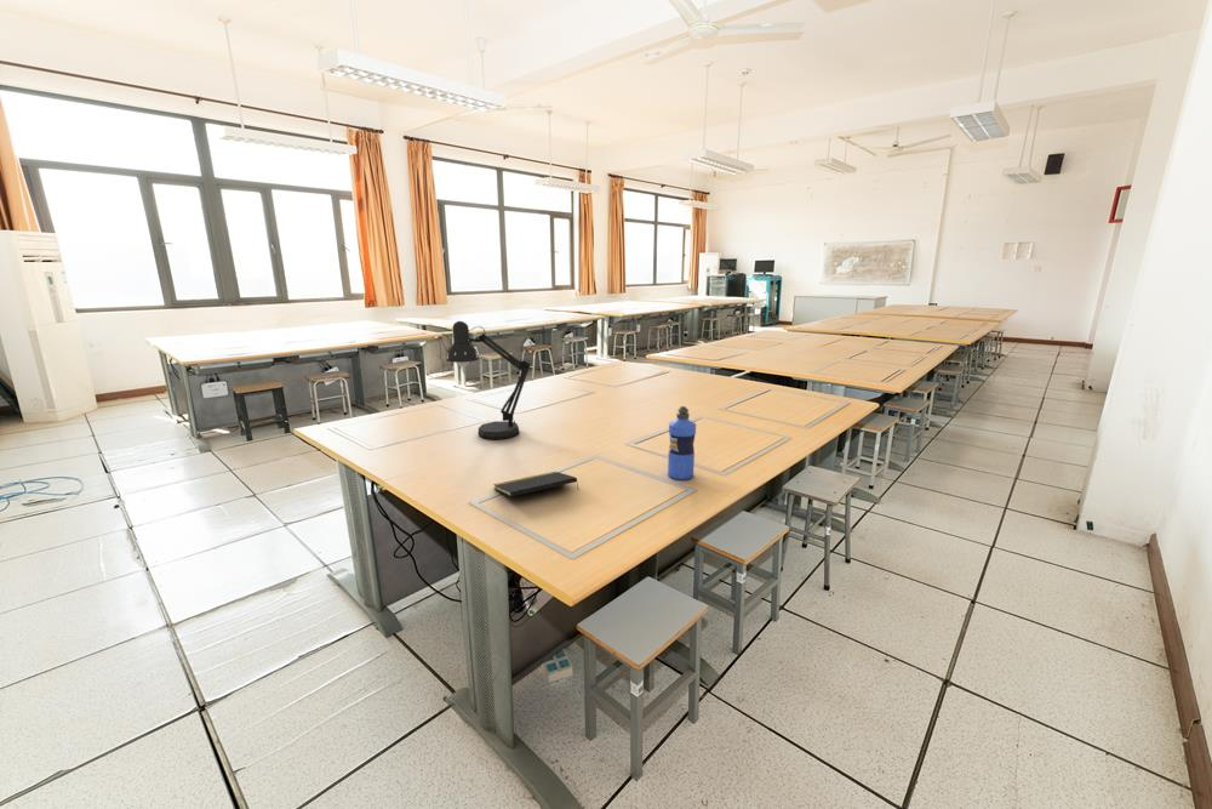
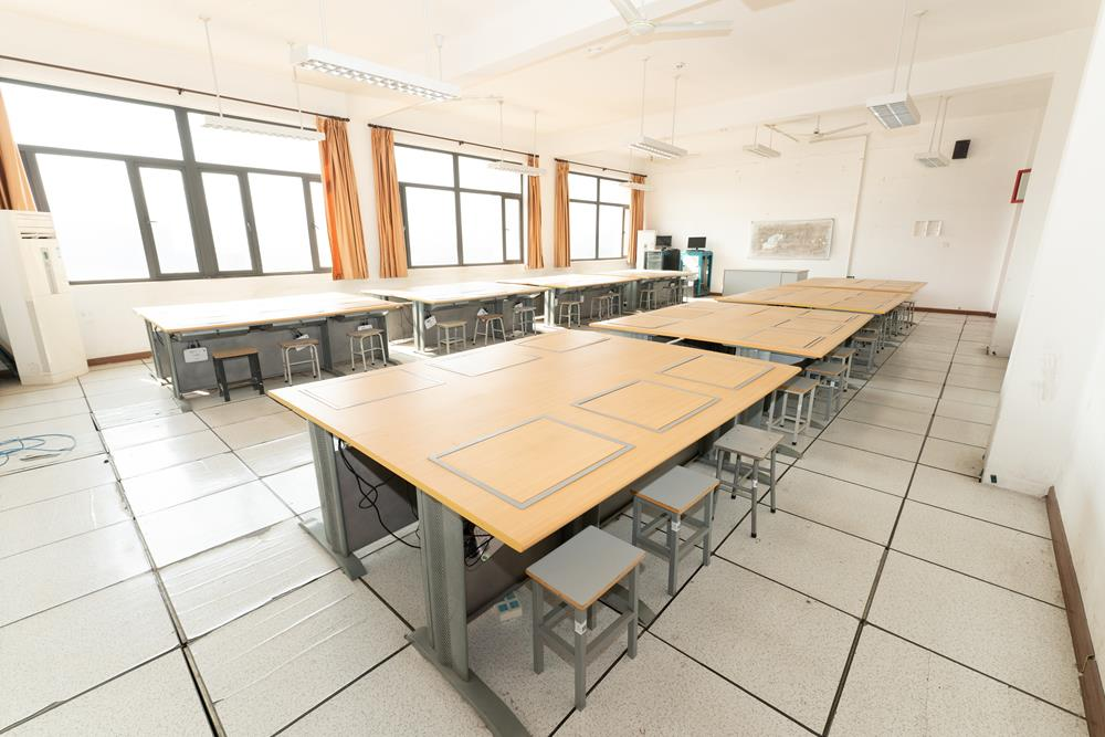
- notepad [492,471,579,497]
- water bottle [667,405,697,482]
- desk lamp [445,320,532,440]
